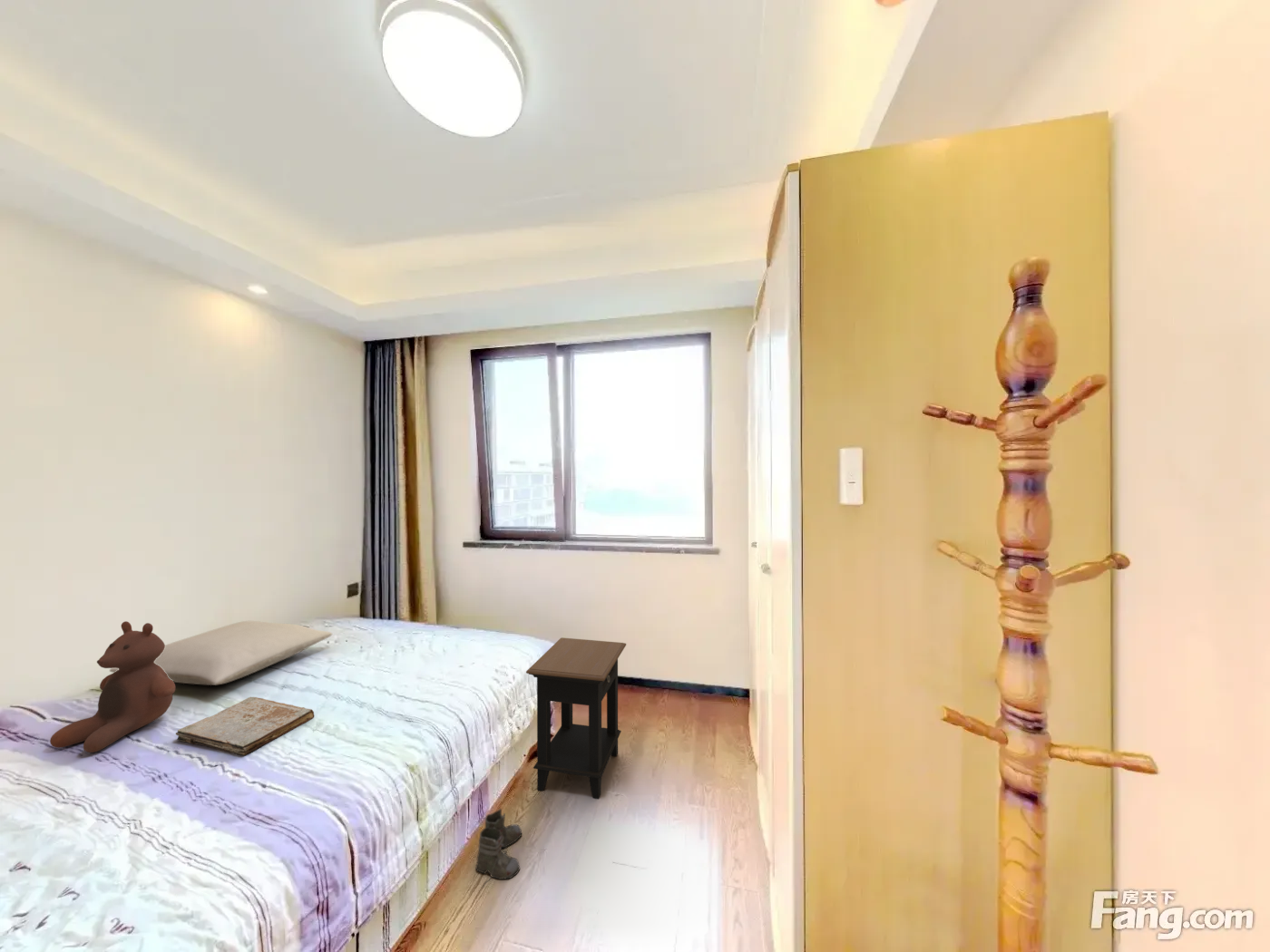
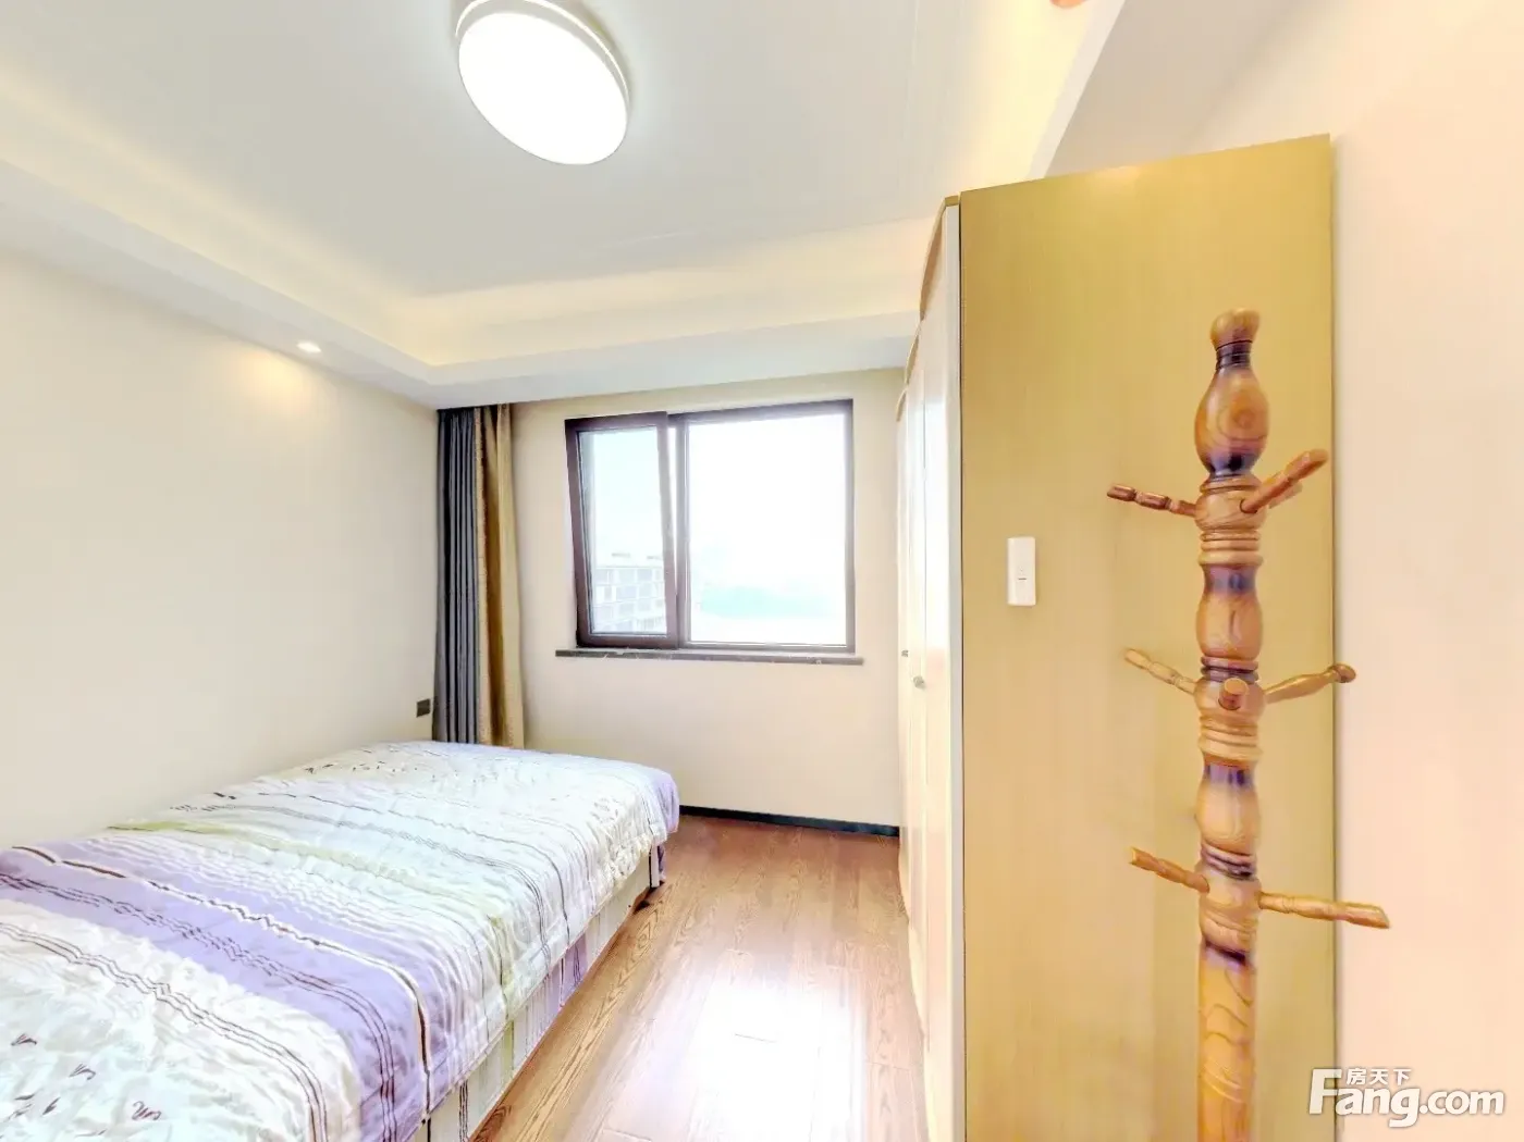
- boots [474,808,523,889]
- side table [525,637,627,800]
- stuffed bear [49,620,176,753]
- pillow [109,620,333,686]
- book [175,696,315,757]
